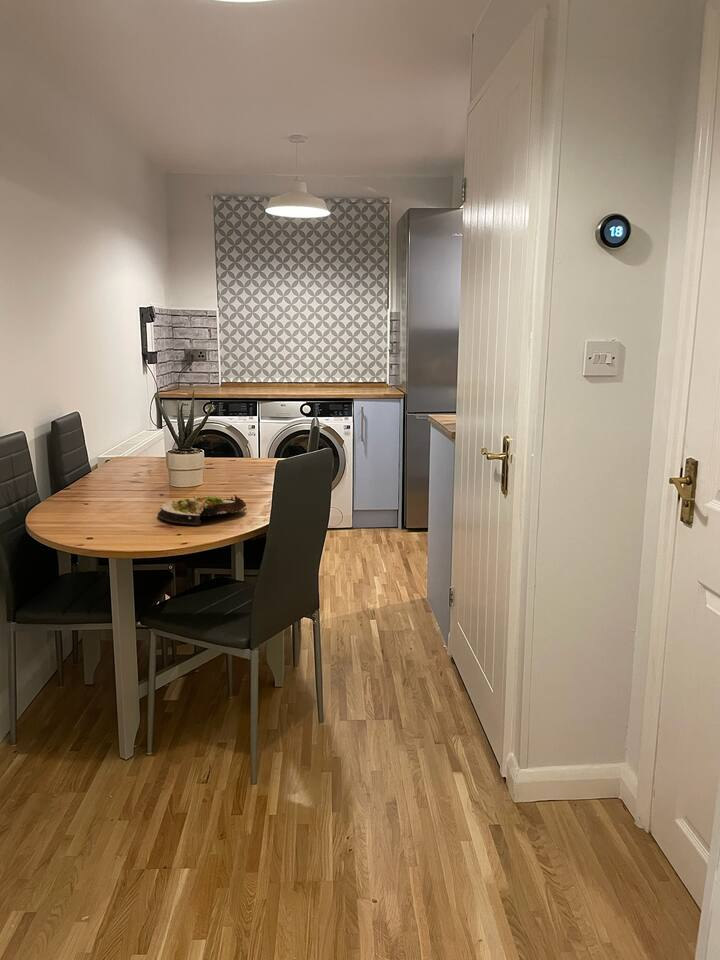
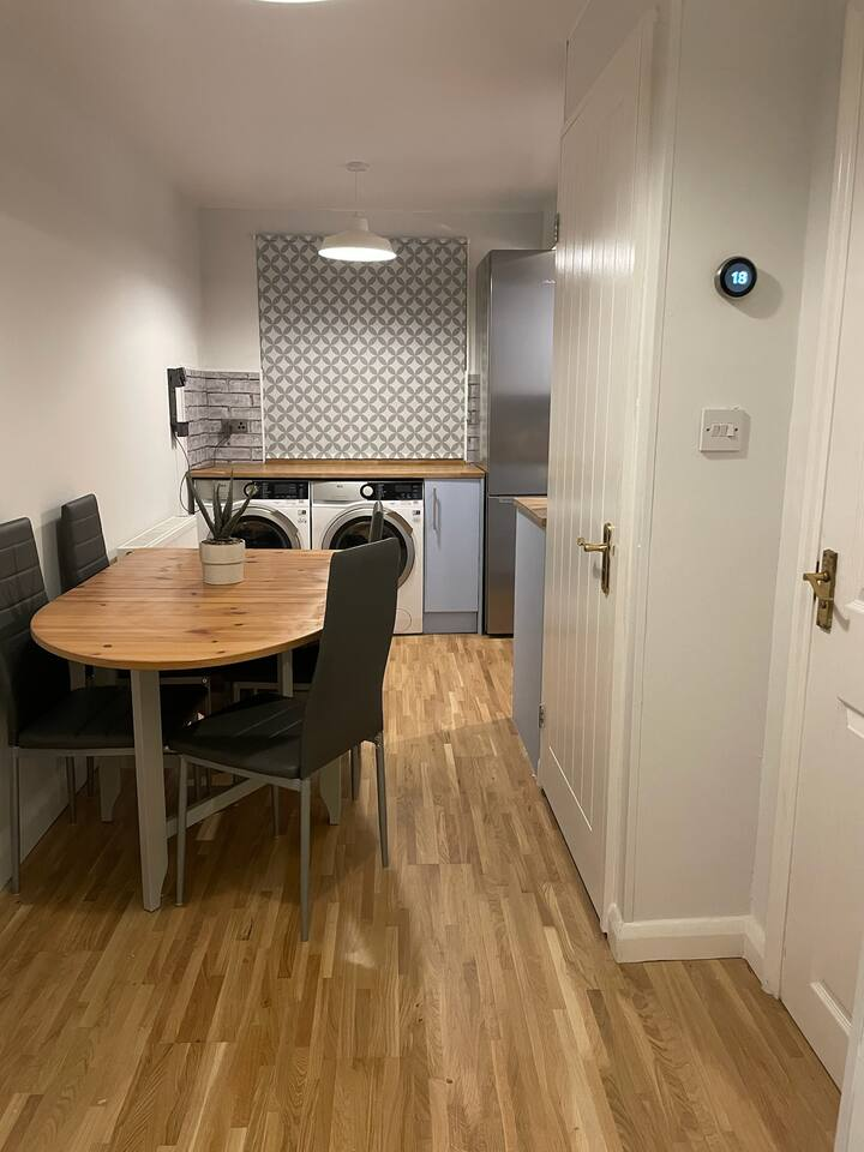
- salad plate [157,493,248,526]
